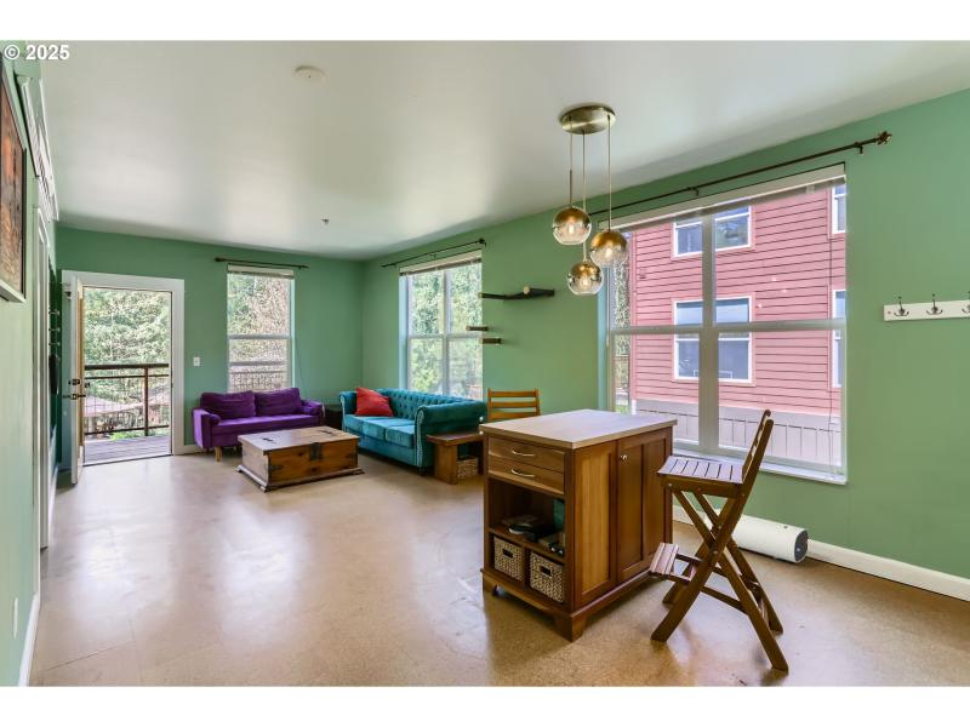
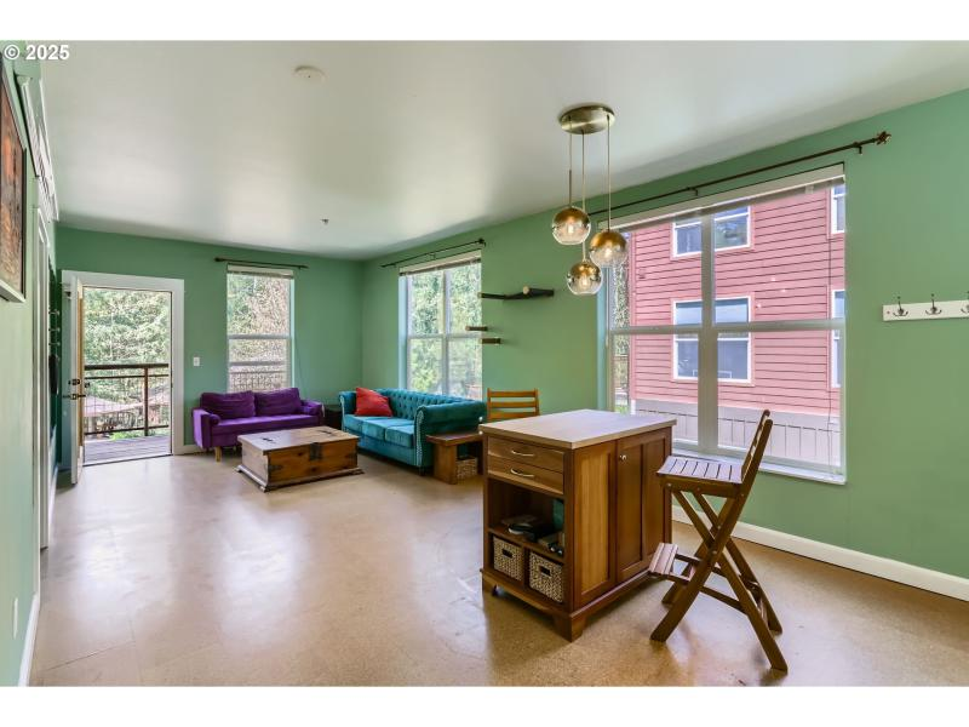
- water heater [703,508,810,563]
